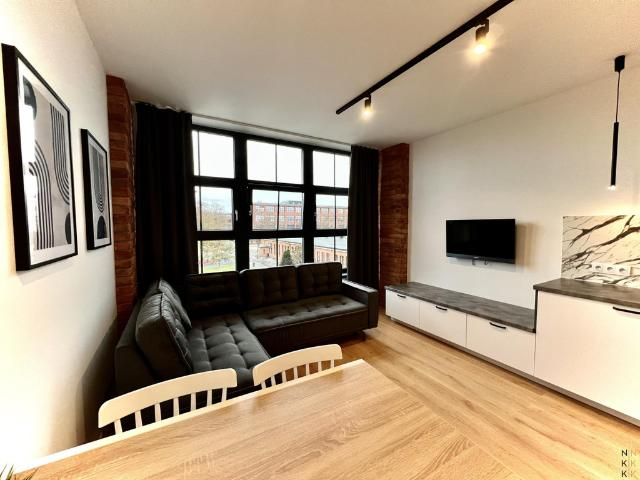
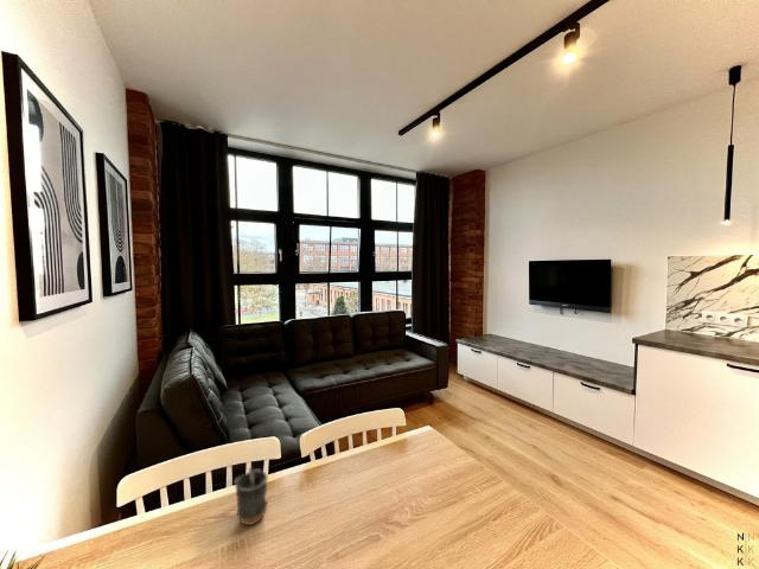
+ mug [232,466,269,526]
